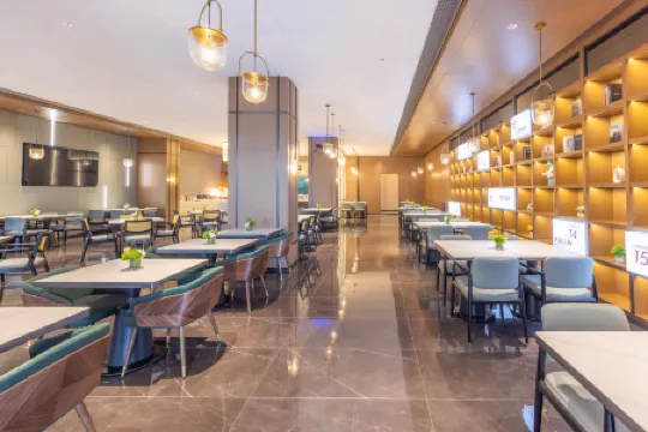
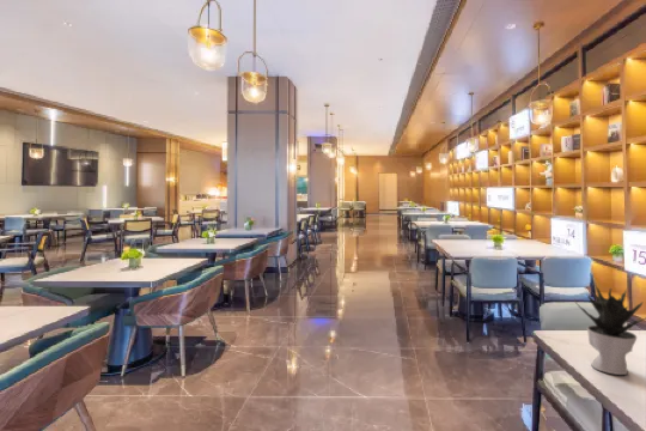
+ potted plant [573,283,646,376]
